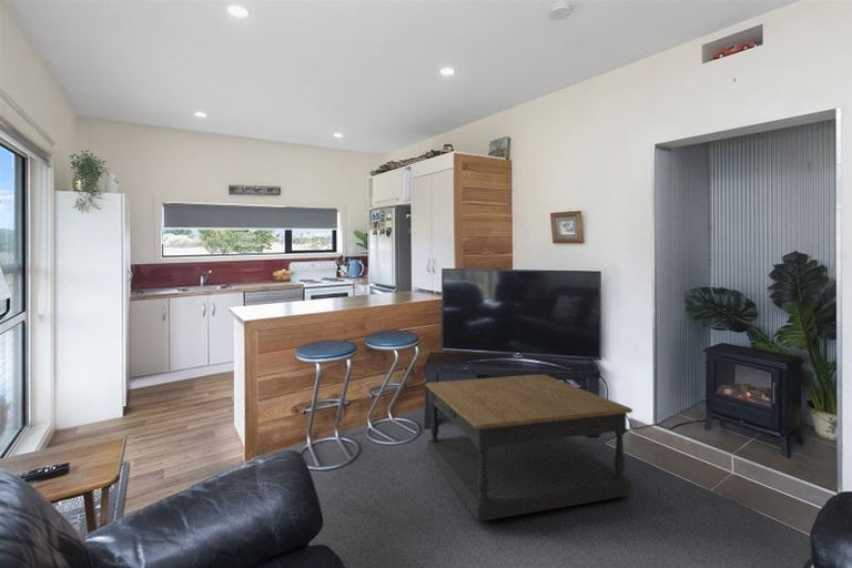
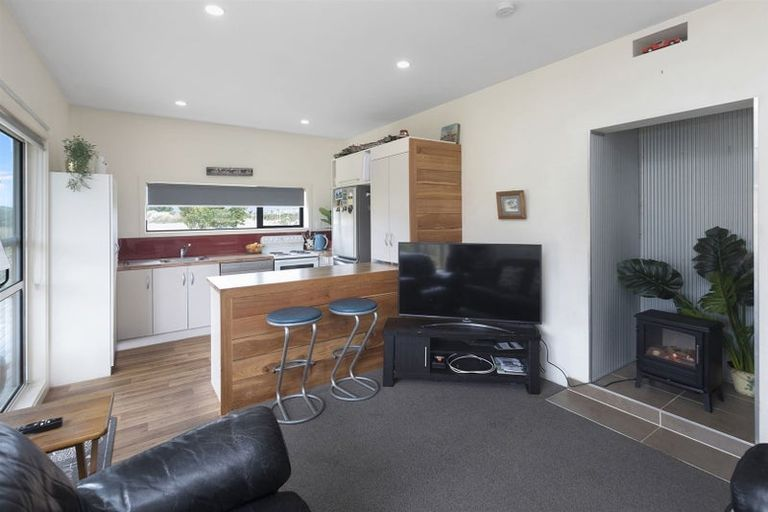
- coffee table [425,374,633,523]
